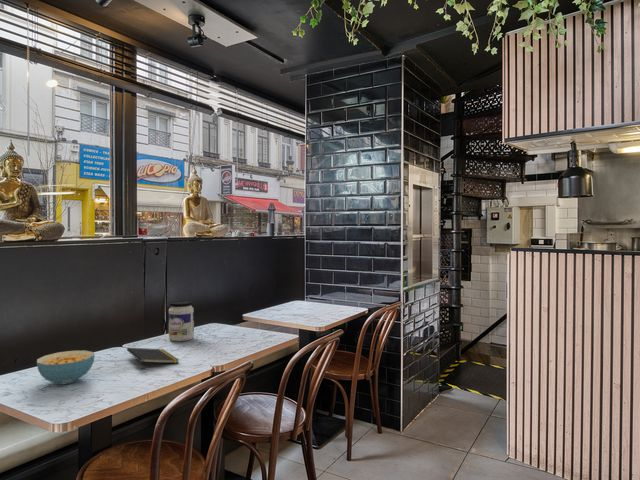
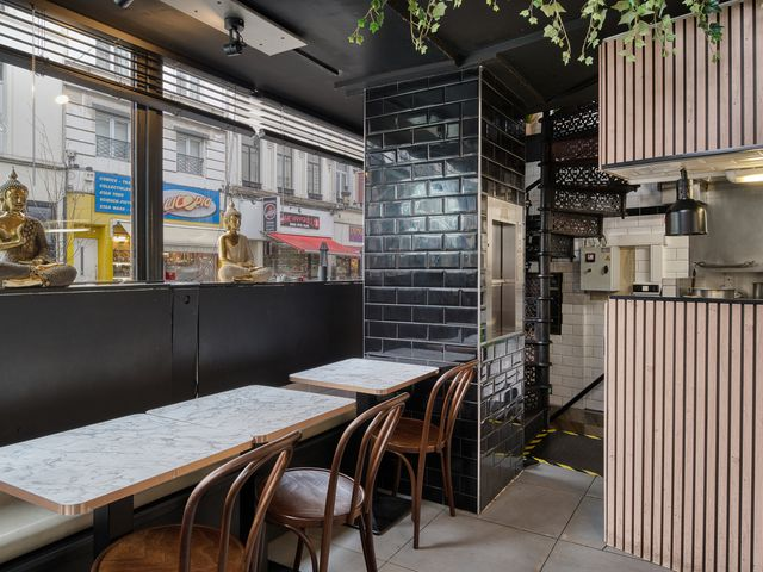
- cereal bowl [36,350,96,386]
- notepad [126,347,180,371]
- jar [168,300,195,342]
